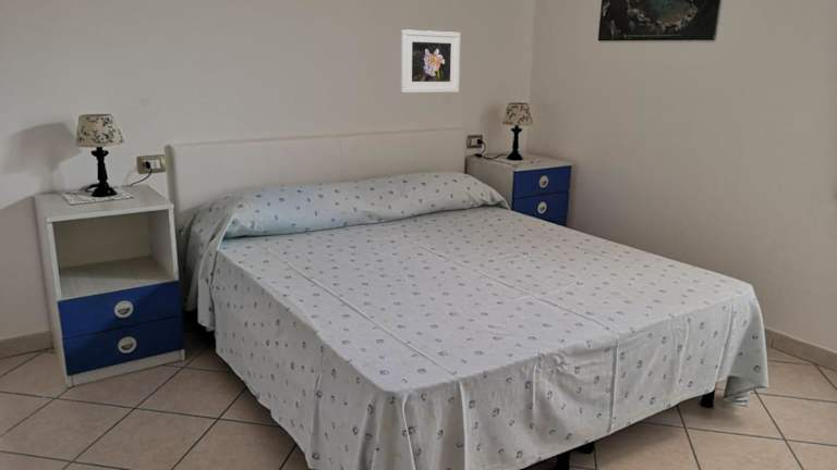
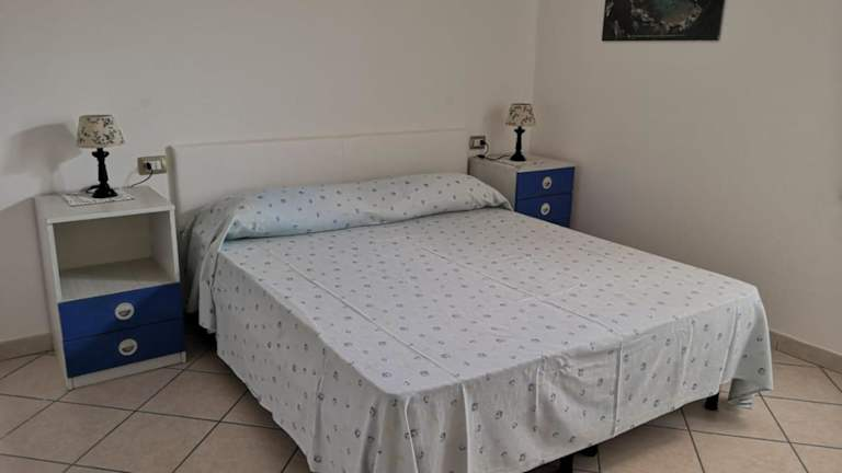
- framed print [400,28,461,94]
